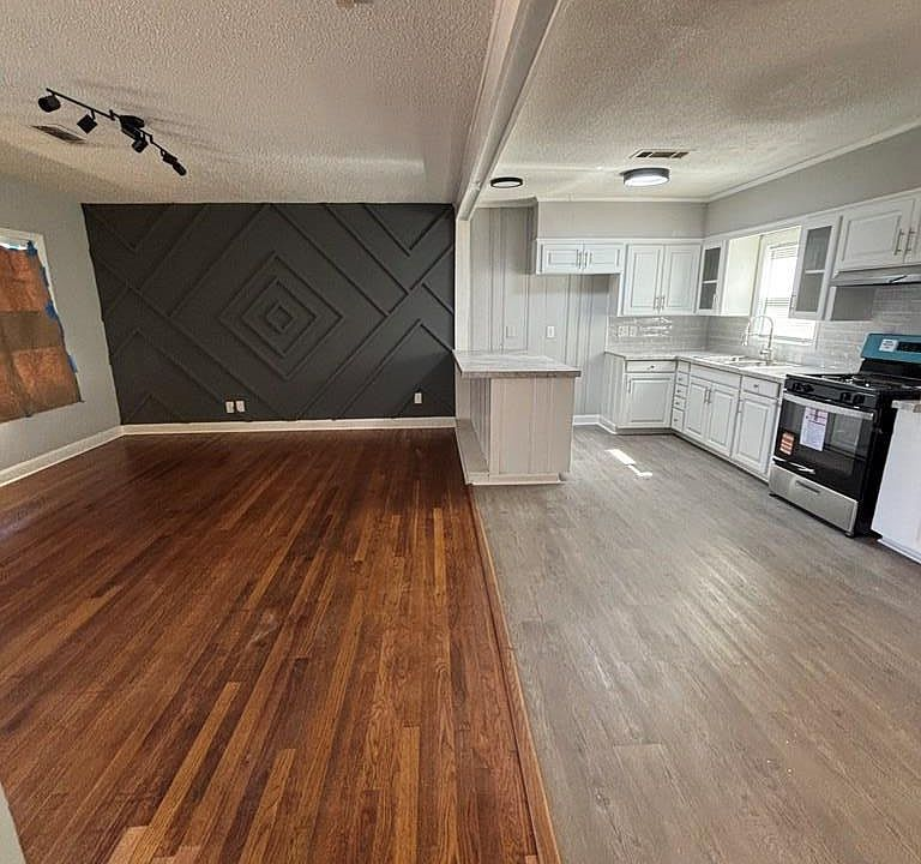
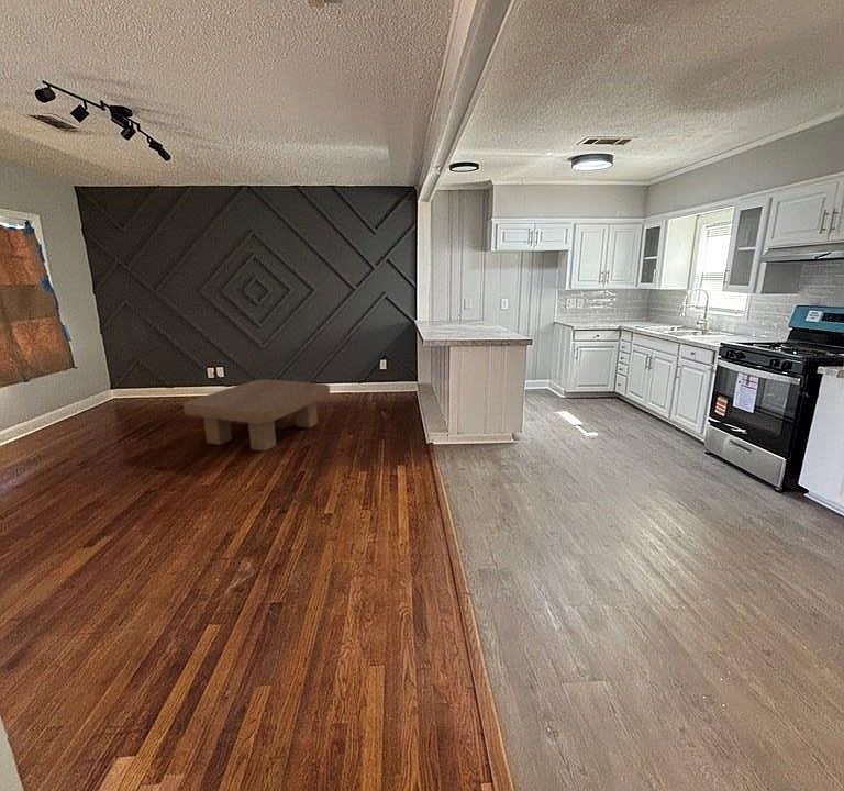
+ coffee table [182,379,331,453]
